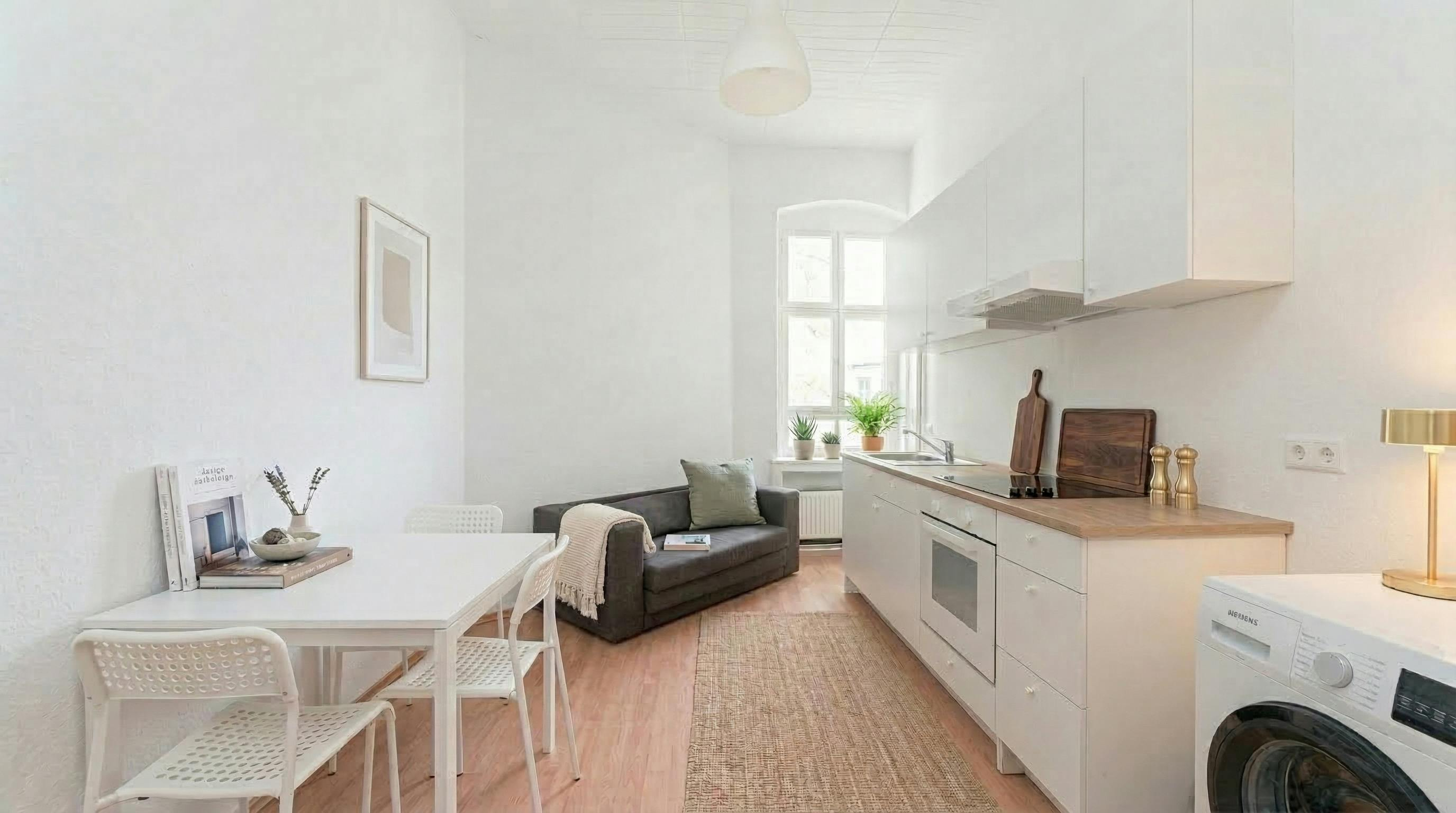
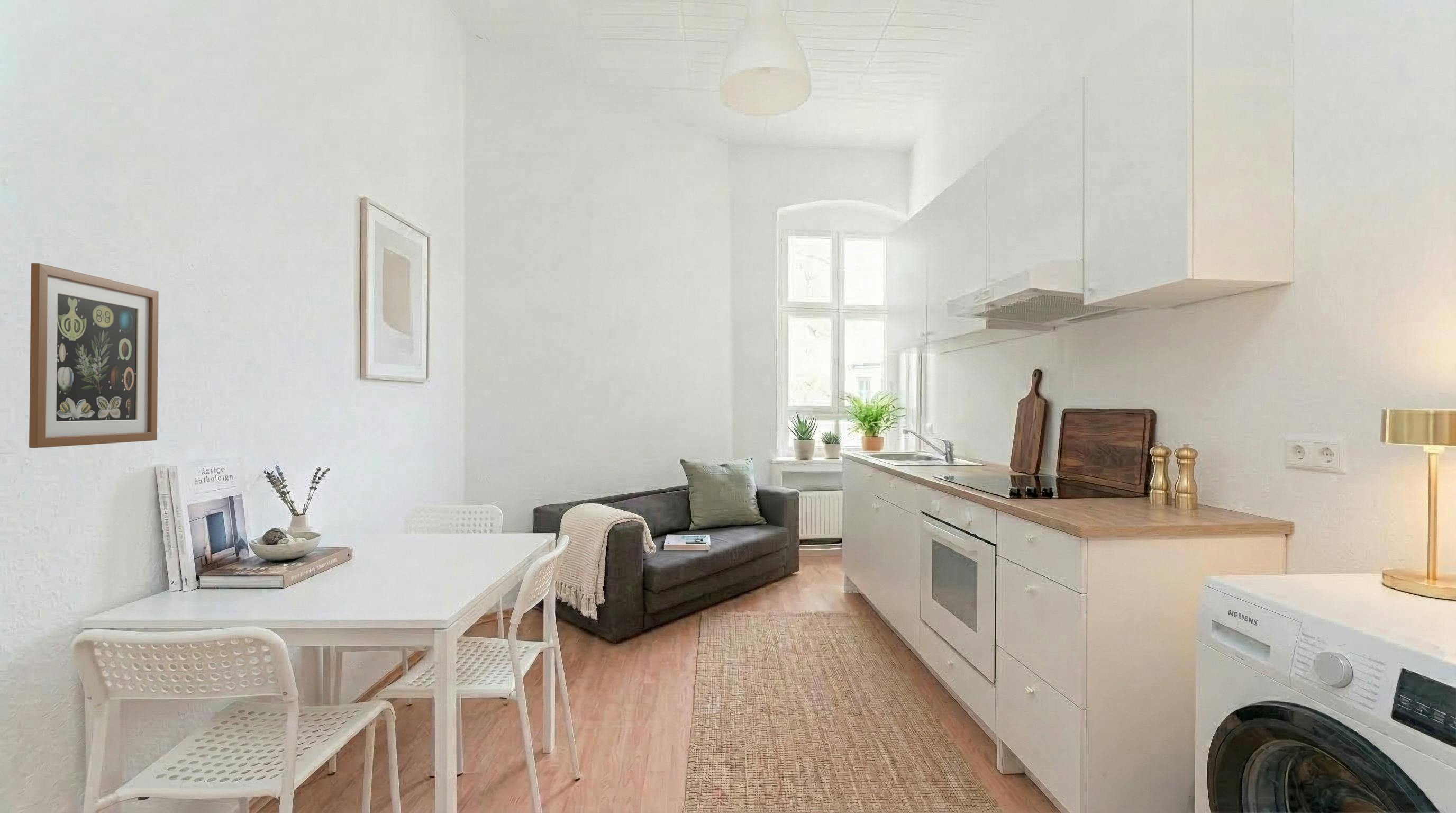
+ wall art [29,263,159,448]
